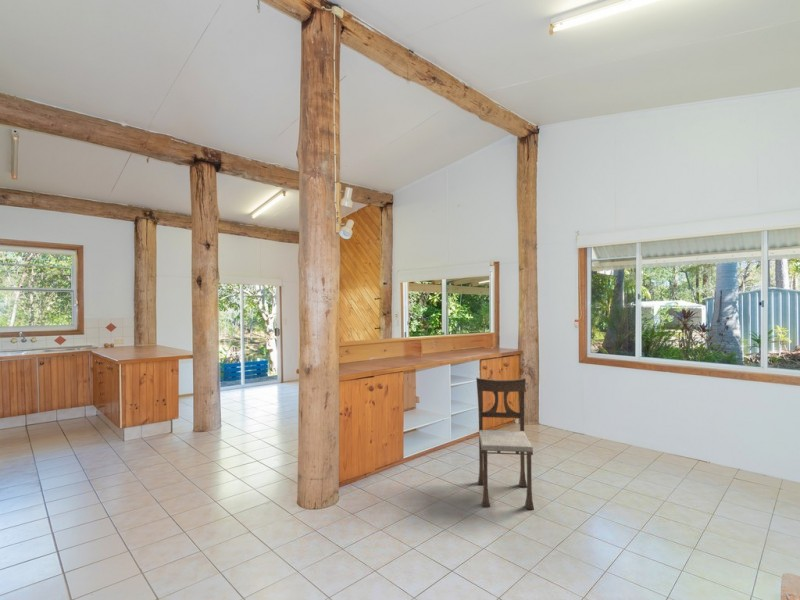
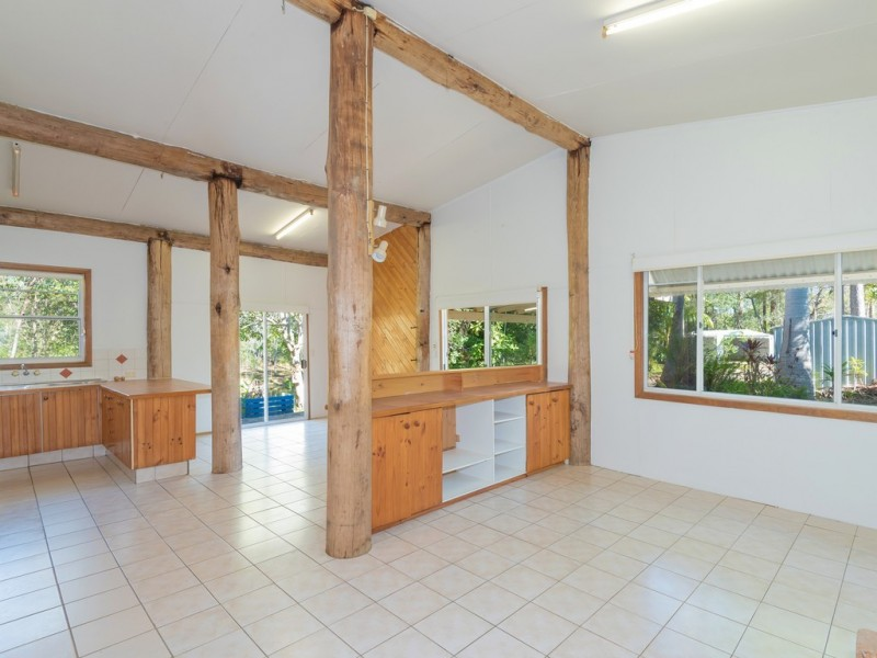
- dining chair [475,377,535,510]
